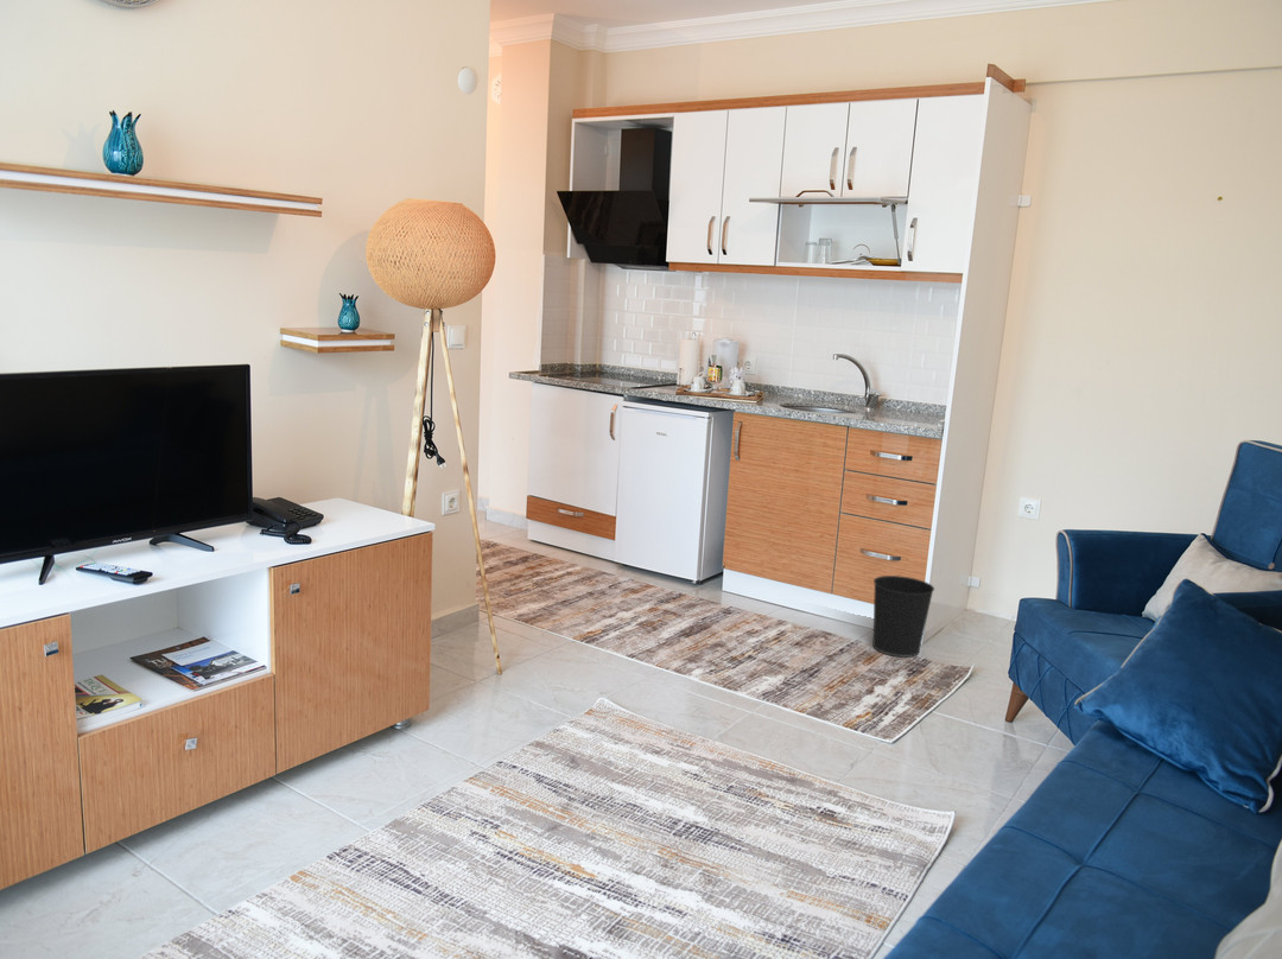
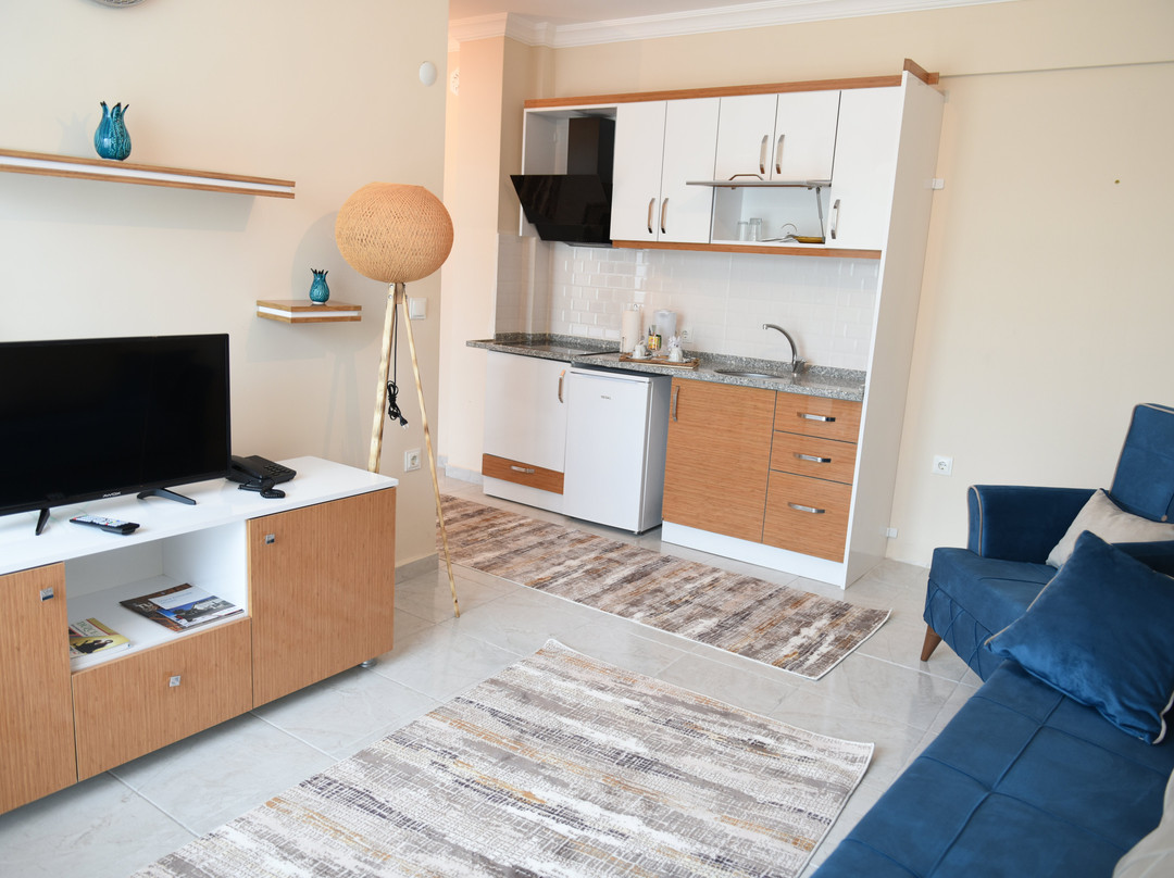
- wastebasket [872,574,935,659]
